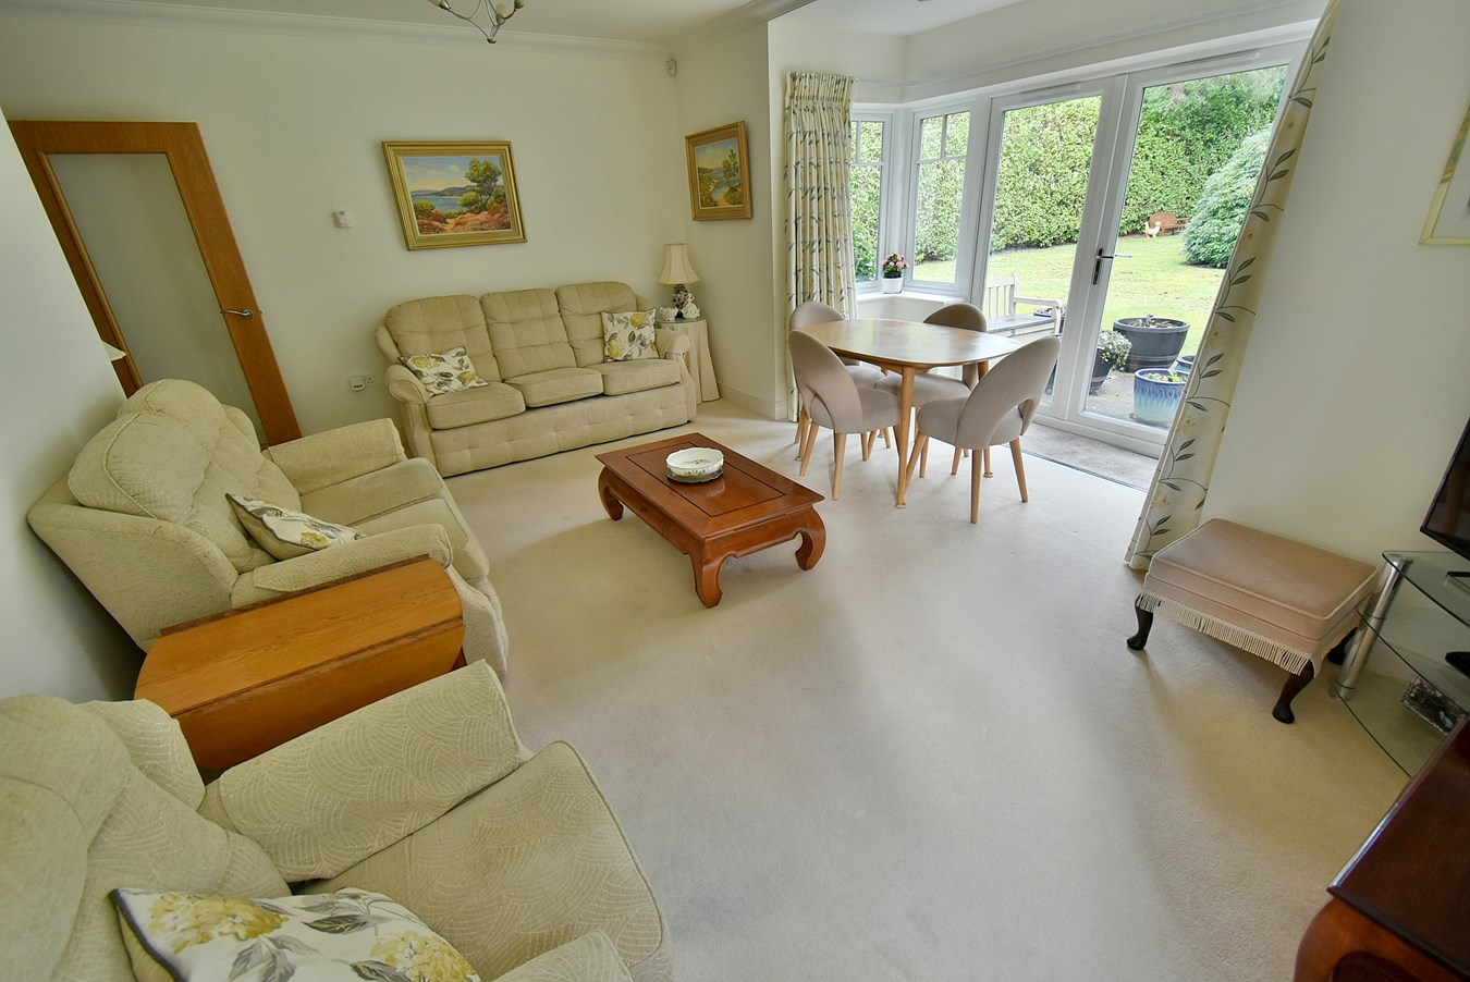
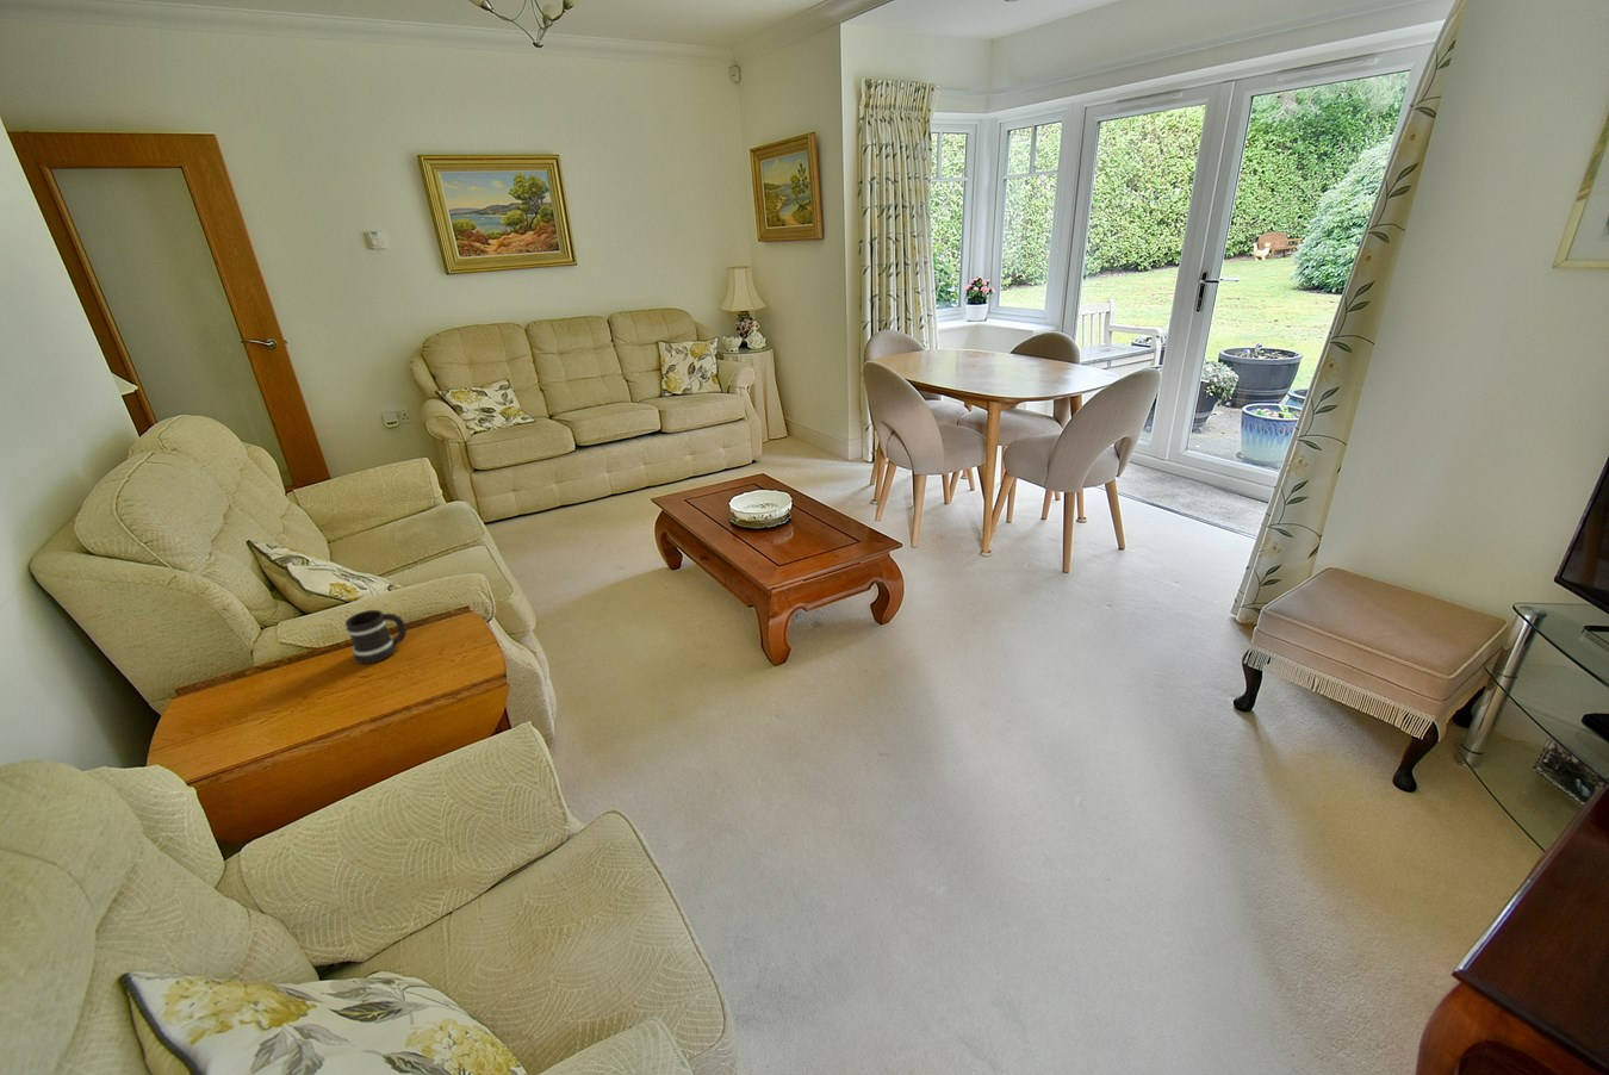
+ mug [344,609,408,665]
